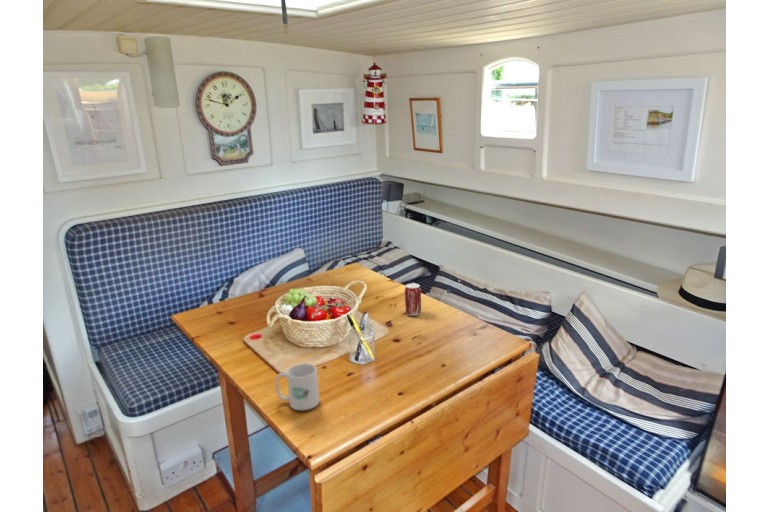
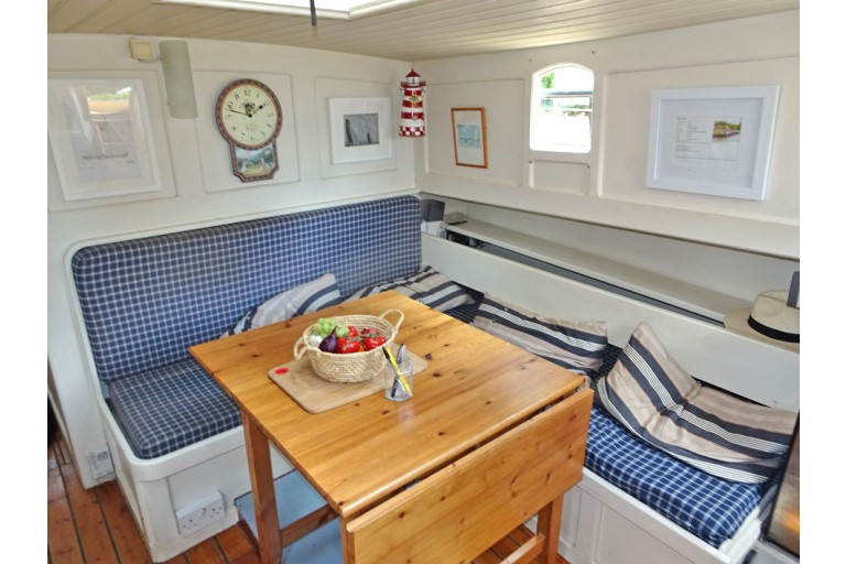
- mug [275,362,321,411]
- beverage can [404,282,422,317]
